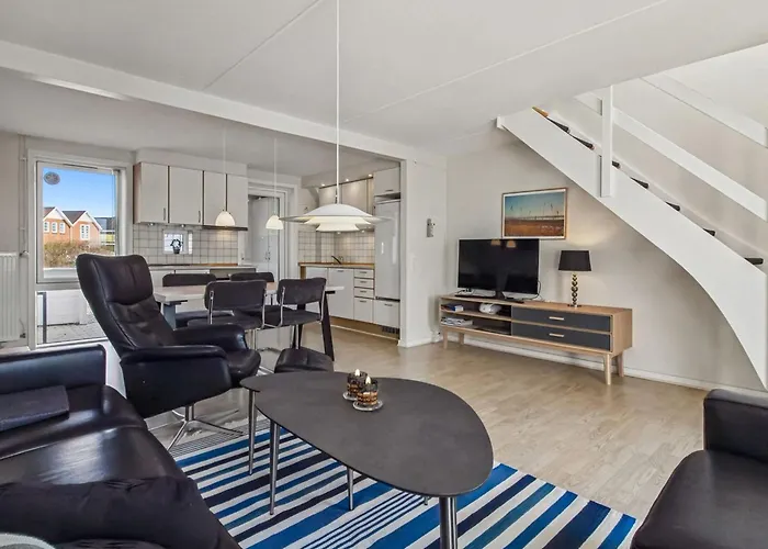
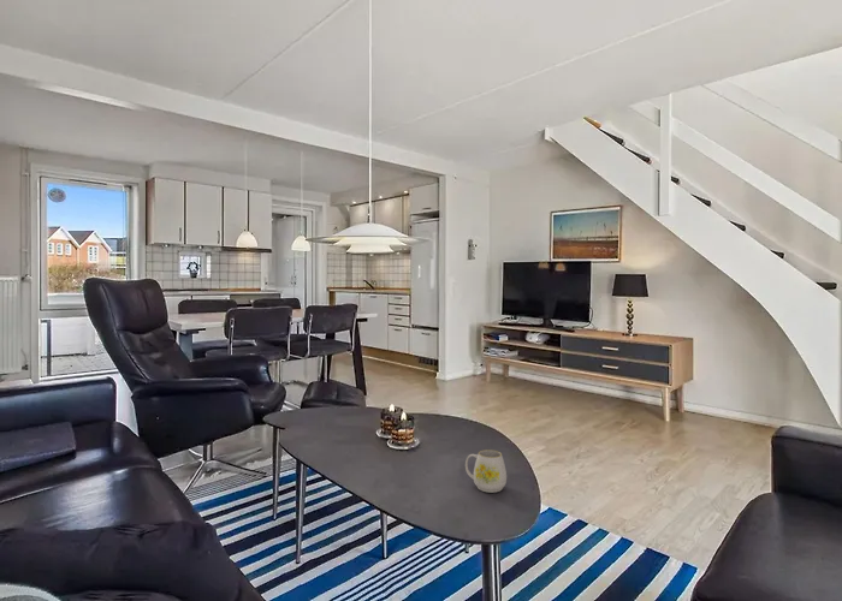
+ mug [464,448,508,494]
